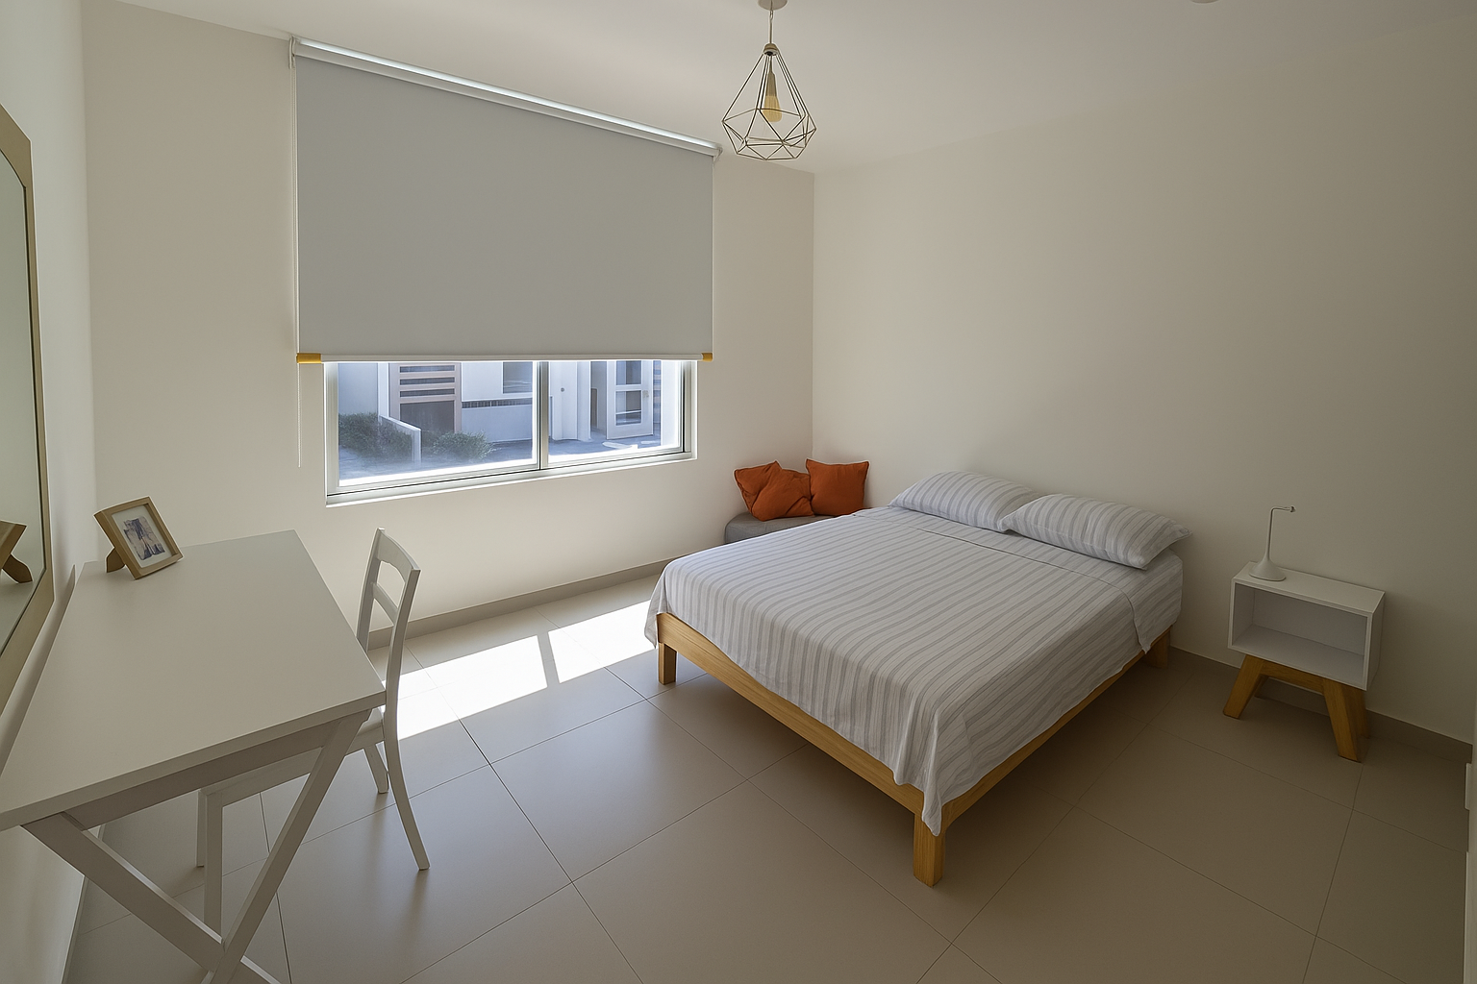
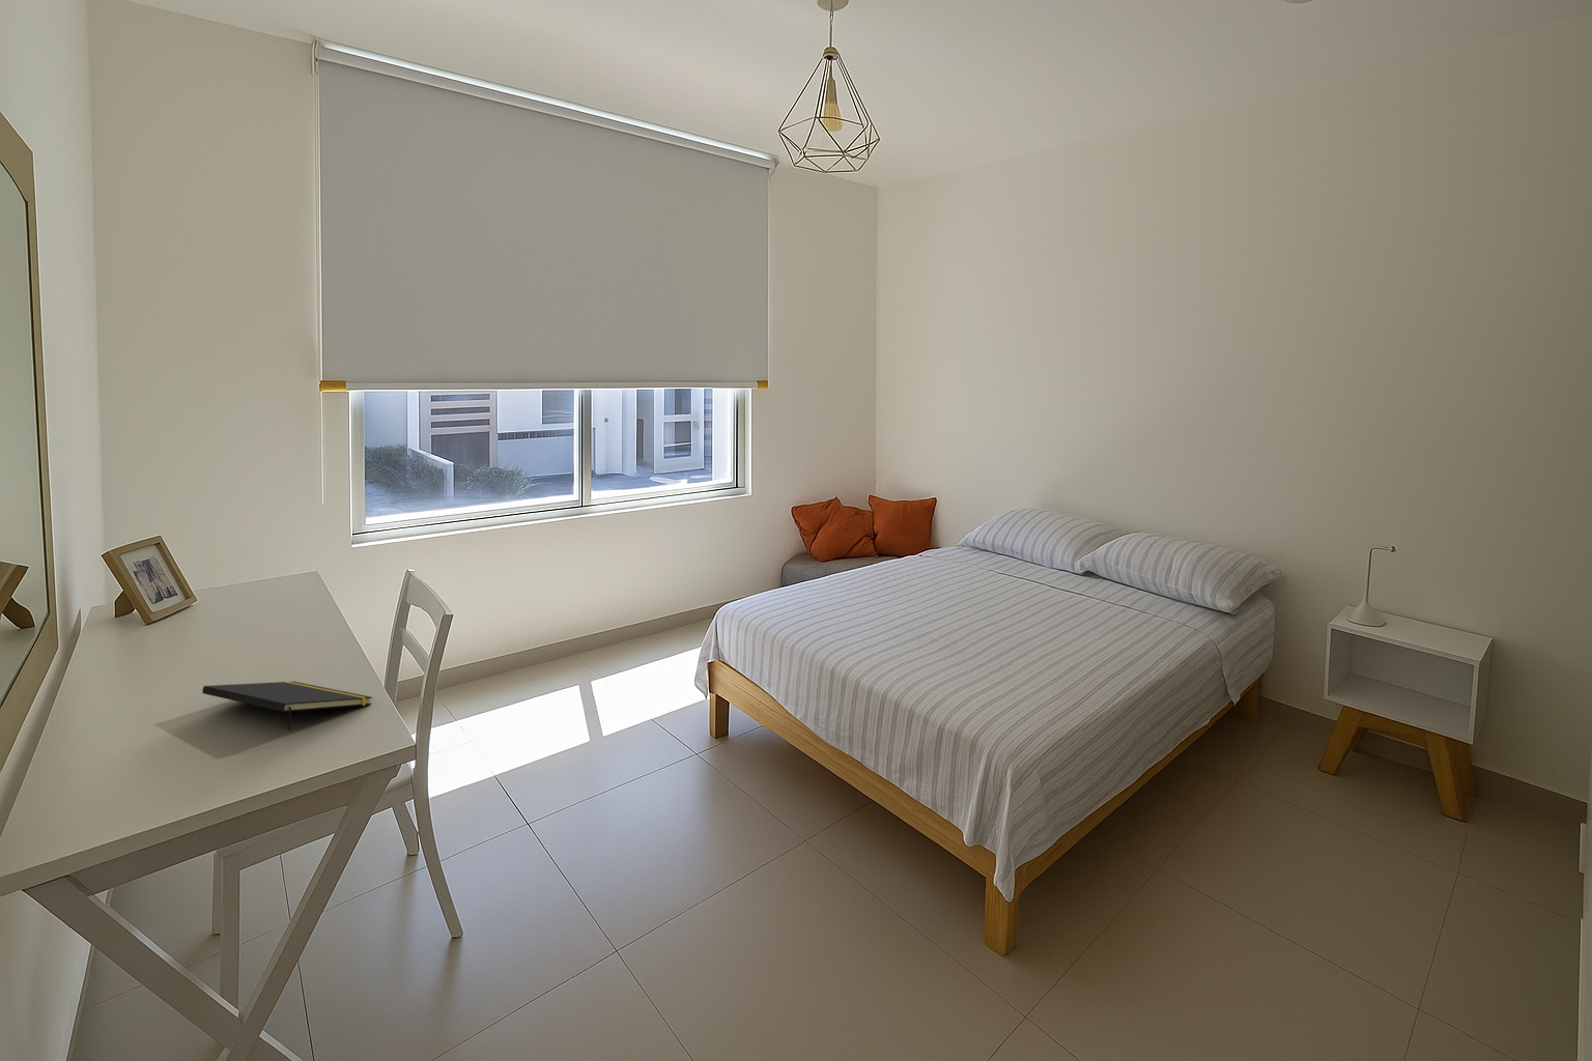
+ notepad [203,681,373,732]
